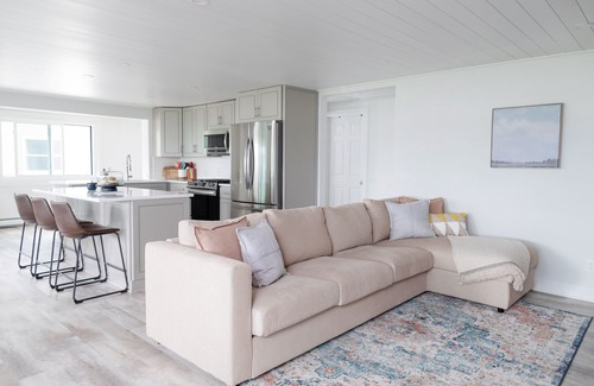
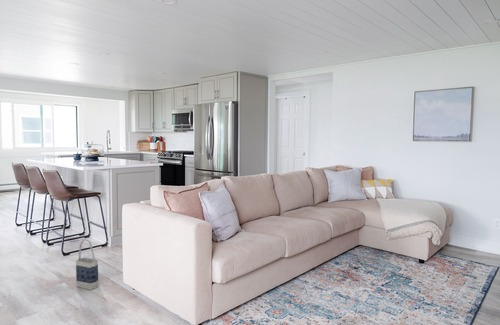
+ bag [75,238,100,291]
